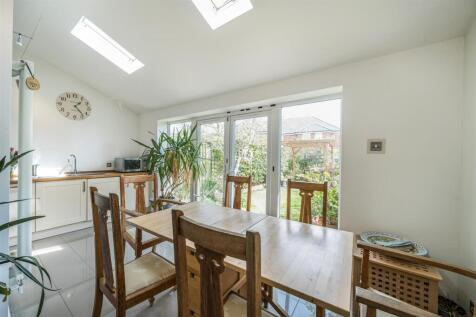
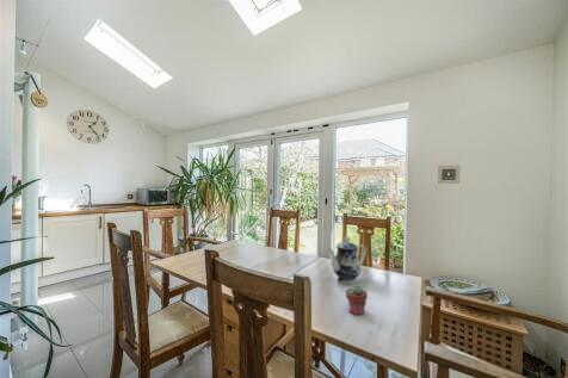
+ potted succulent [345,283,369,316]
+ teapot [326,235,368,285]
